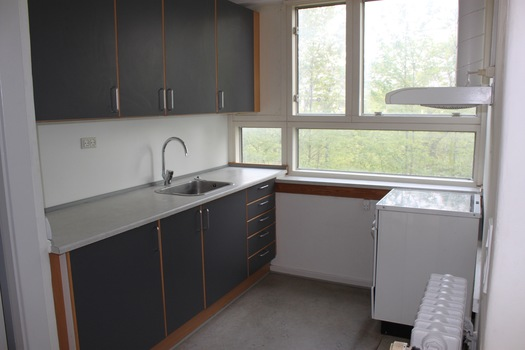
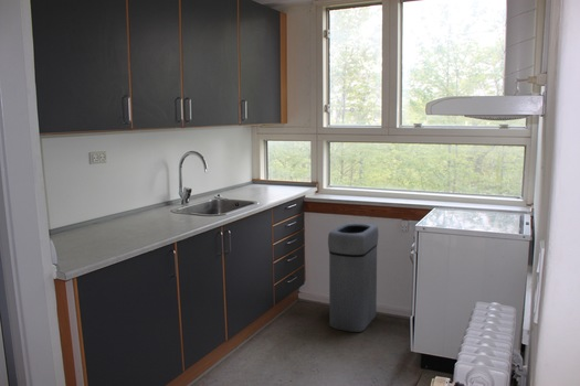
+ trash bin [327,222,380,333]
